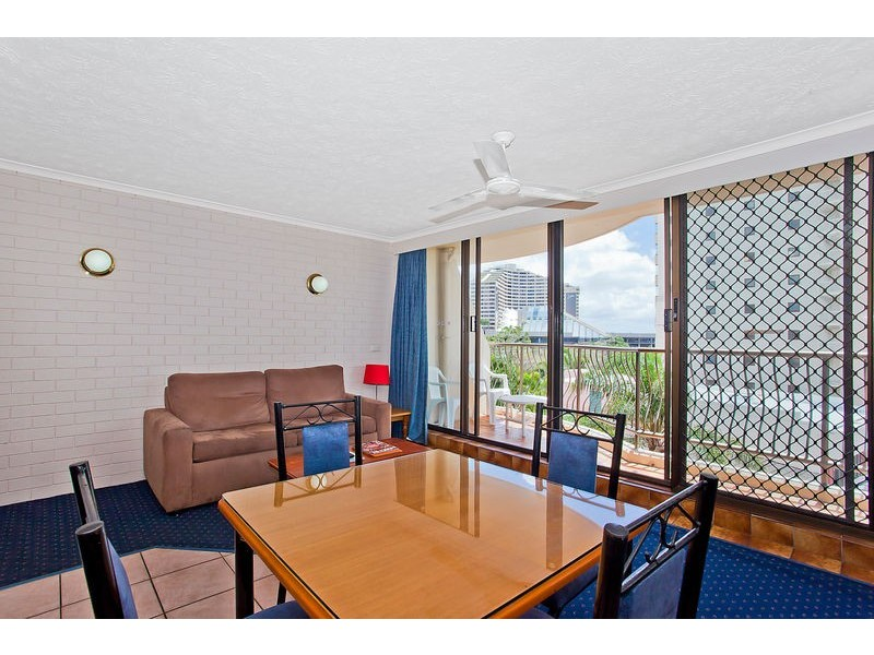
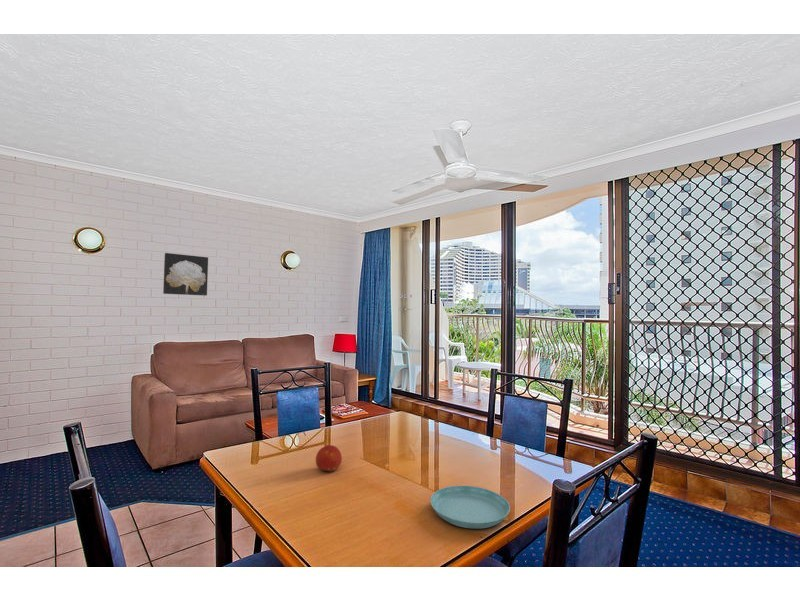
+ saucer [430,485,511,530]
+ fruit [315,444,343,473]
+ wall art [162,252,209,297]
